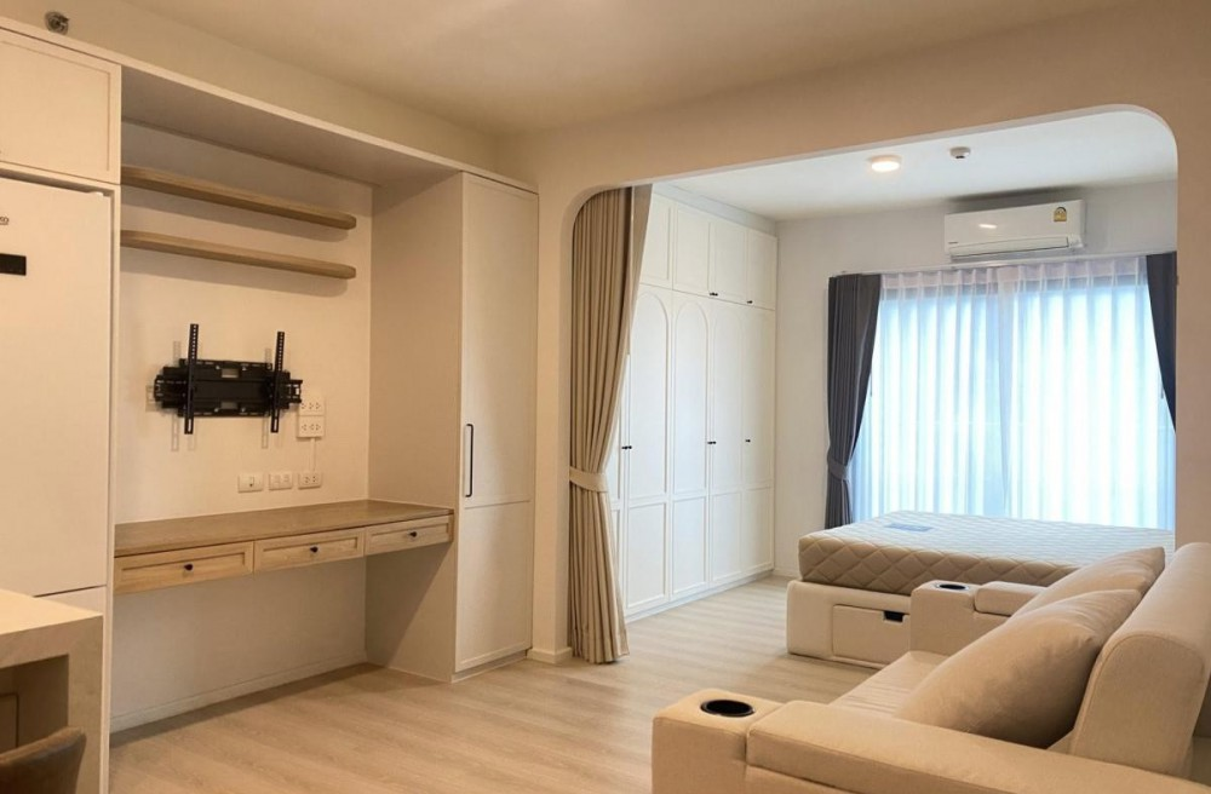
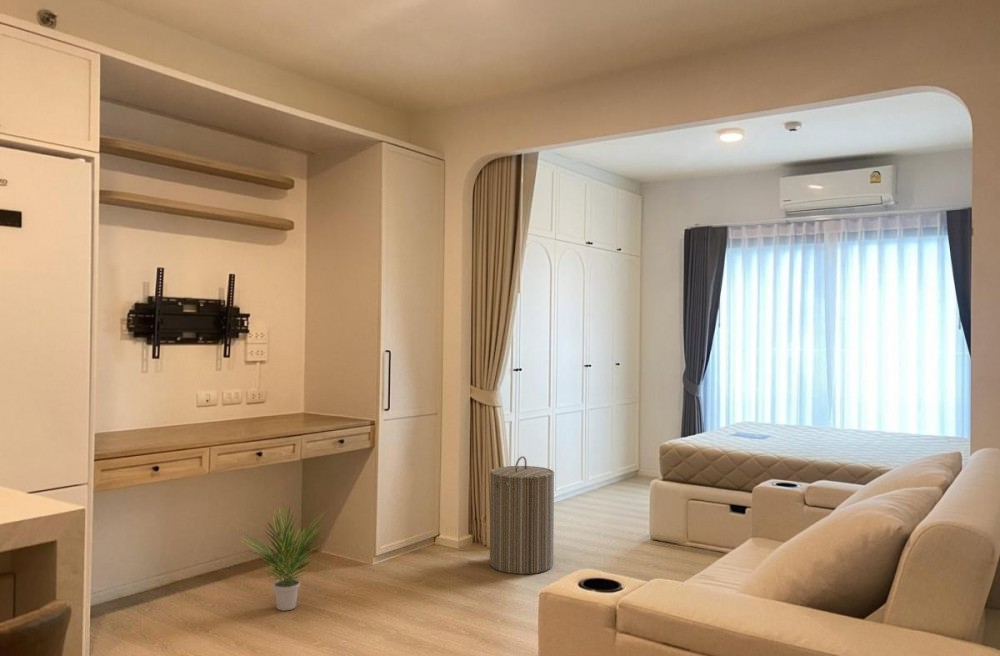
+ laundry hamper [489,455,555,575]
+ potted plant [239,503,328,612]
